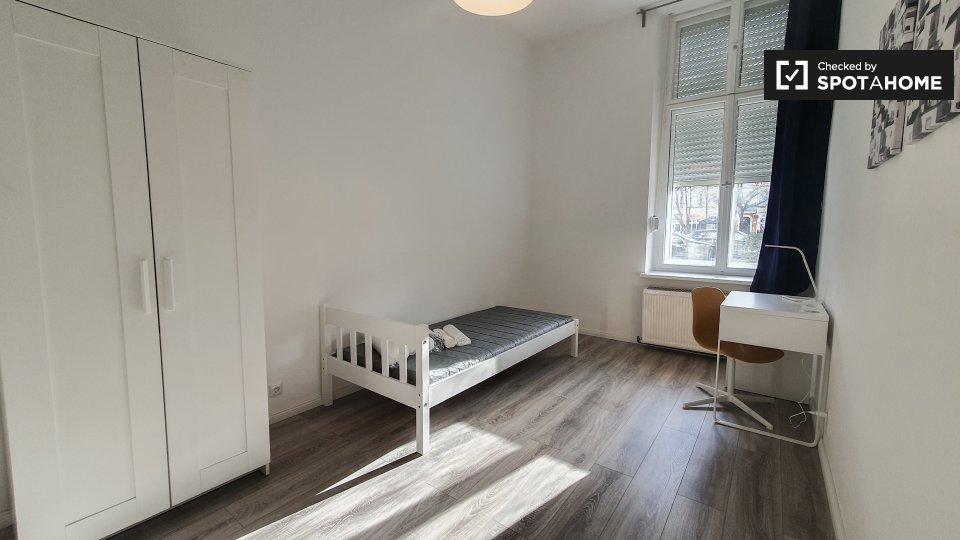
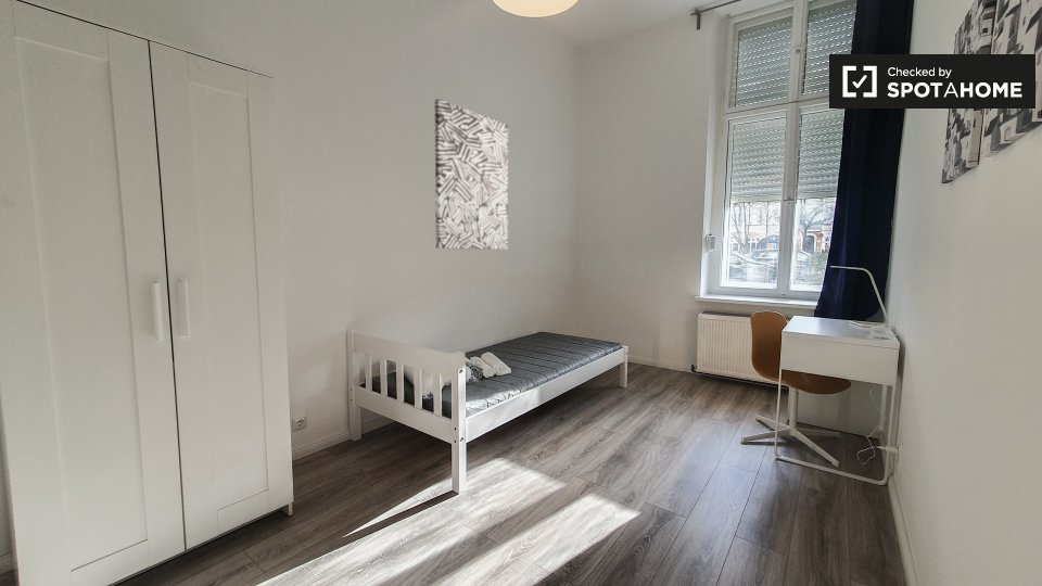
+ wall art [434,98,509,251]
